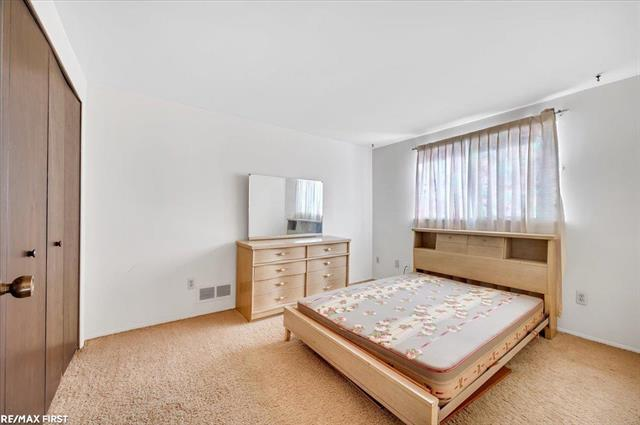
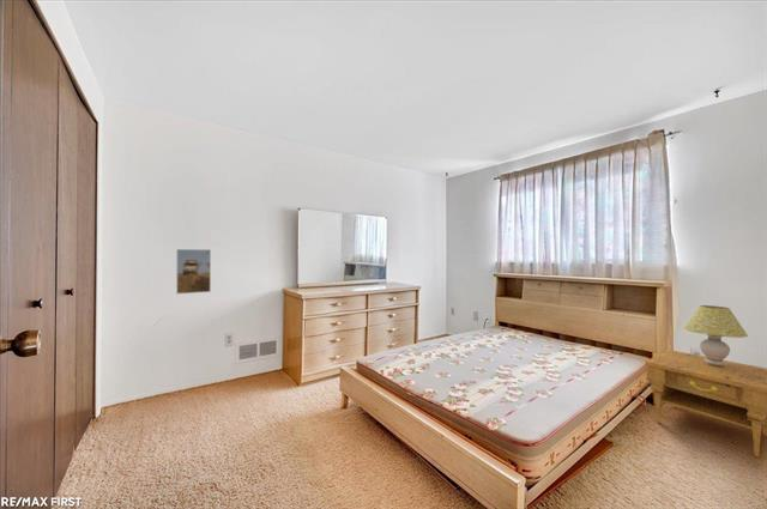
+ nightstand [645,349,767,459]
+ table lamp [683,304,749,365]
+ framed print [175,248,212,295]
